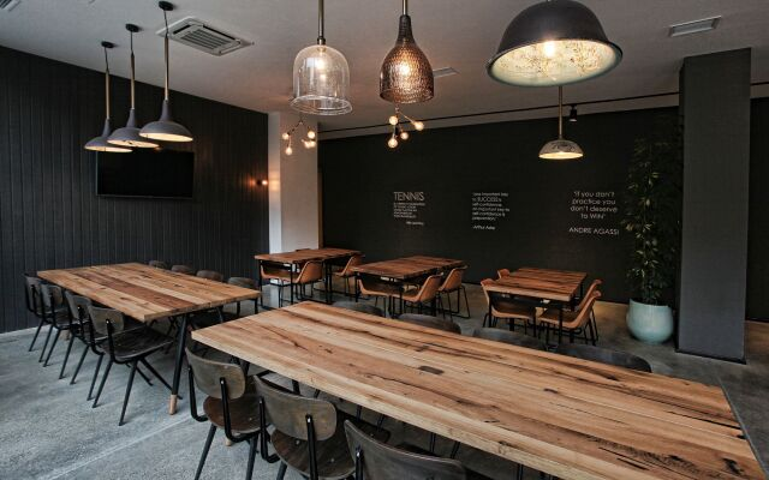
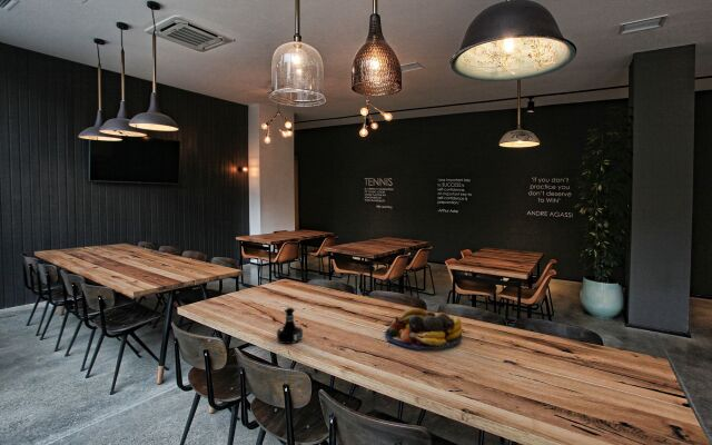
+ fruit bowl [384,307,463,350]
+ tequila bottle [276,306,304,345]
